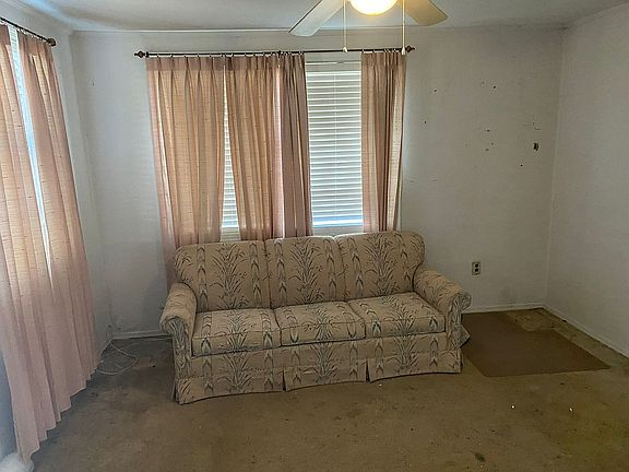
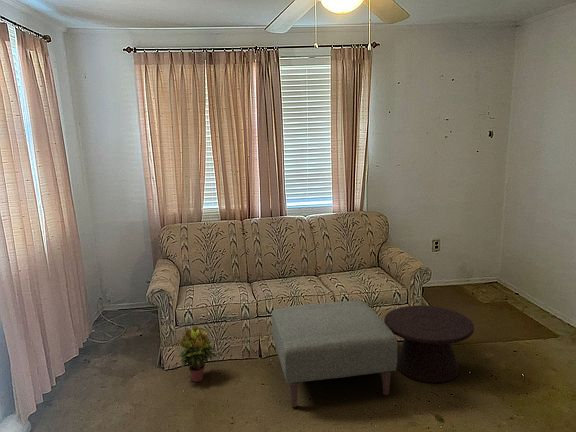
+ ottoman [271,300,398,408]
+ side table [383,305,475,383]
+ potted plant [178,325,216,383]
